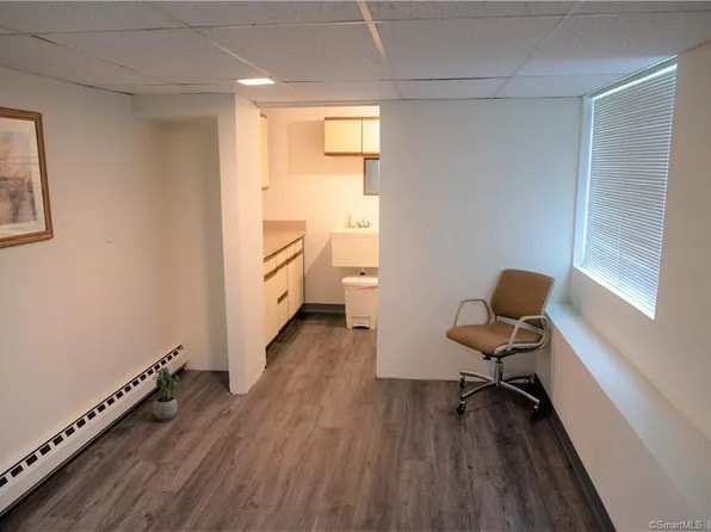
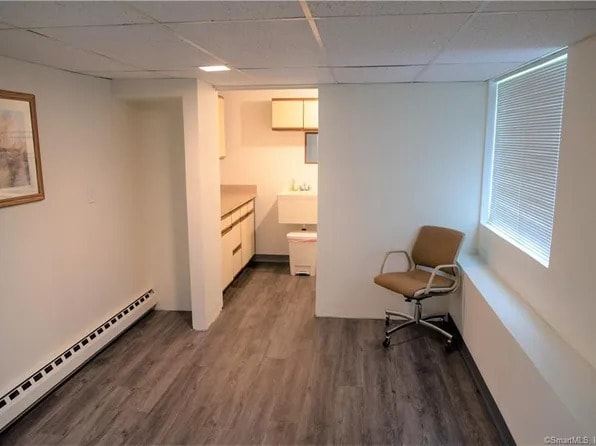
- potted plant [152,366,192,422]
